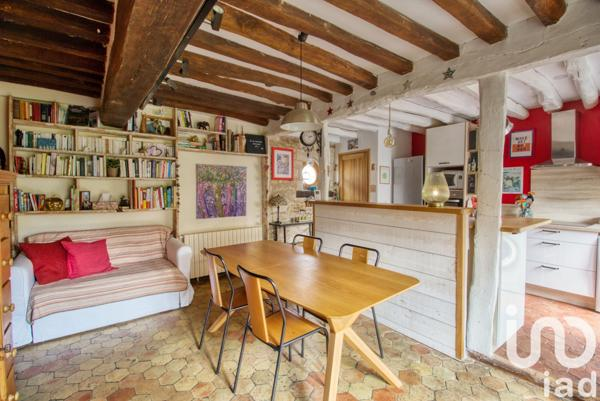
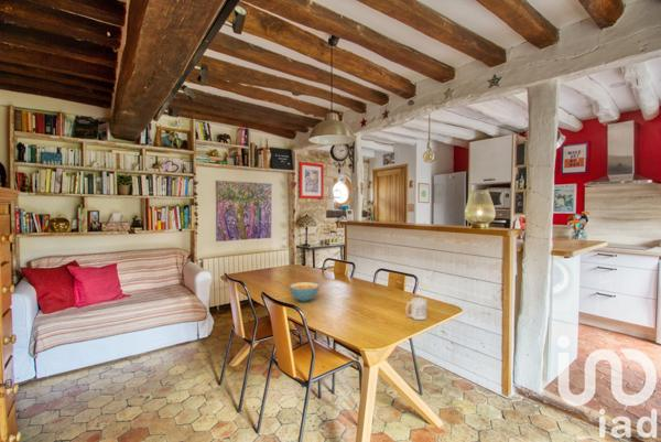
+ cereal bowl [289,281,321,303]
+ mug [404,297,427,321]
